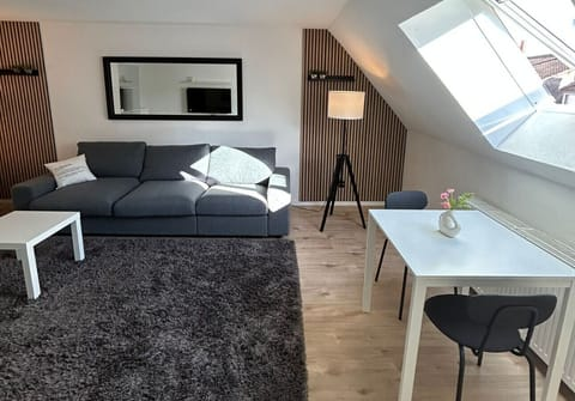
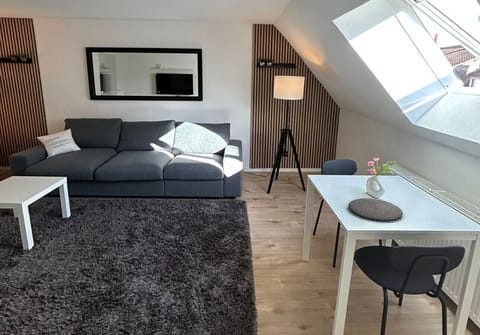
+ plate [347,197,404,222]
